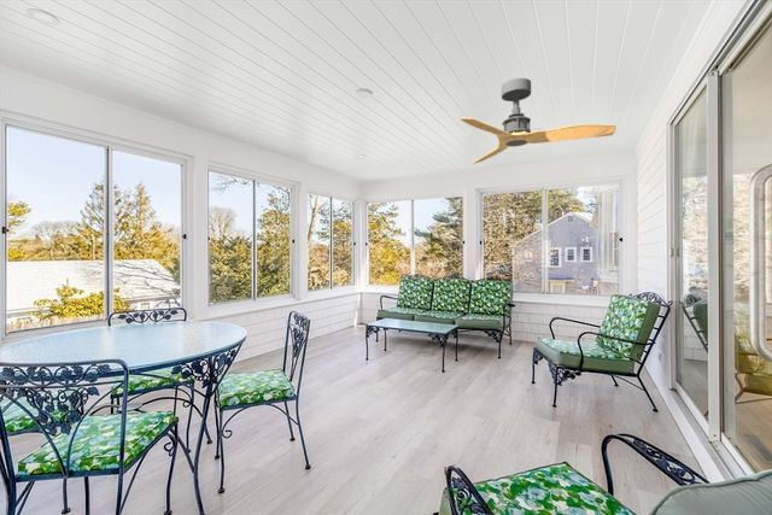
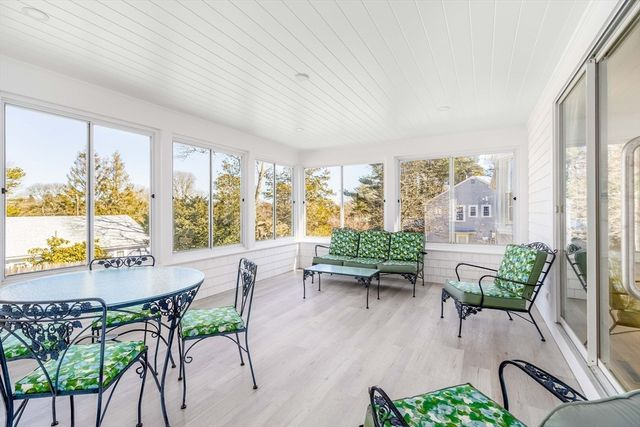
- ceiling fan [458,77,618,165]
